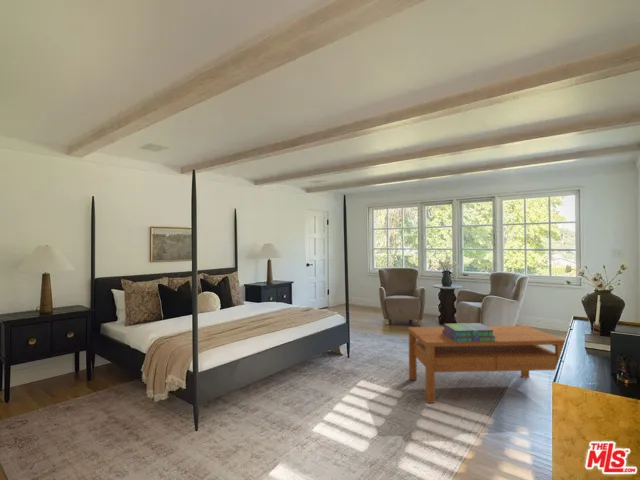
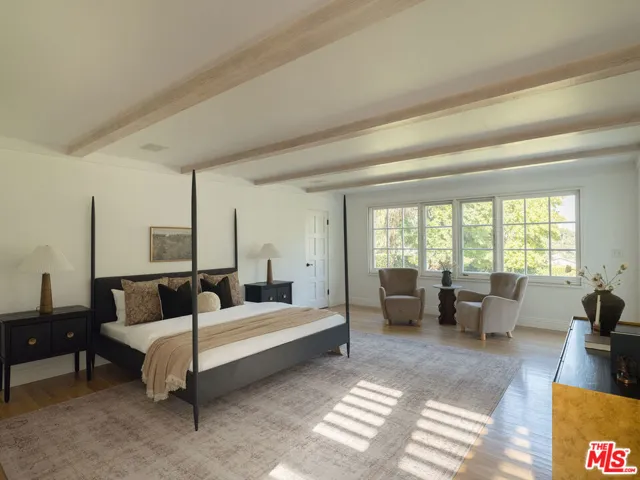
- stack of books [442,322,496,342]
- coffee table [407,325,566,404]
